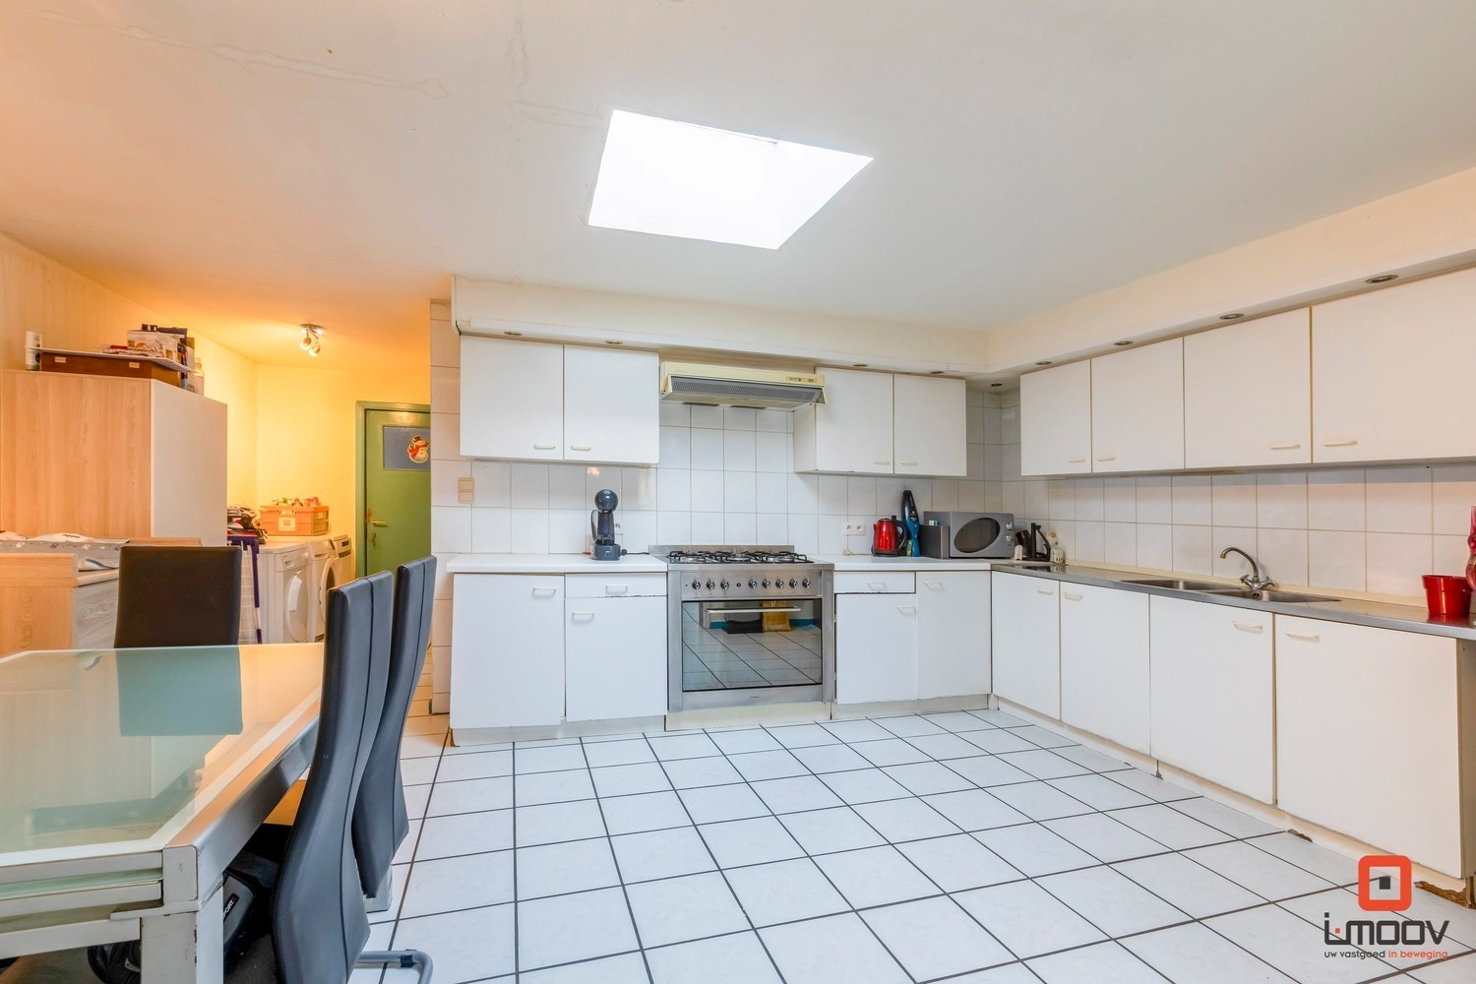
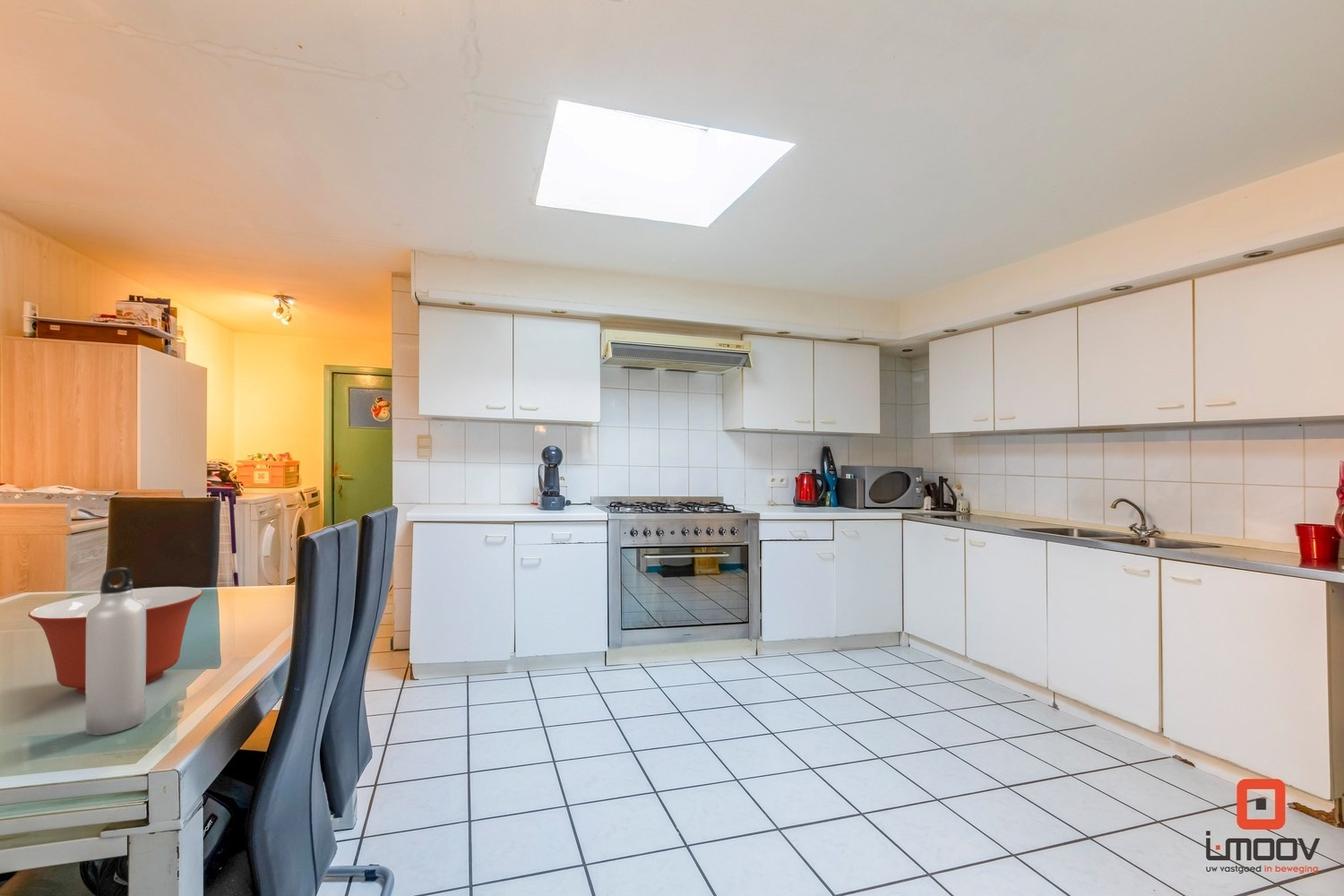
+ water bottle [85,567,146,736]
+ mixing bowl [28,586,203,695]
